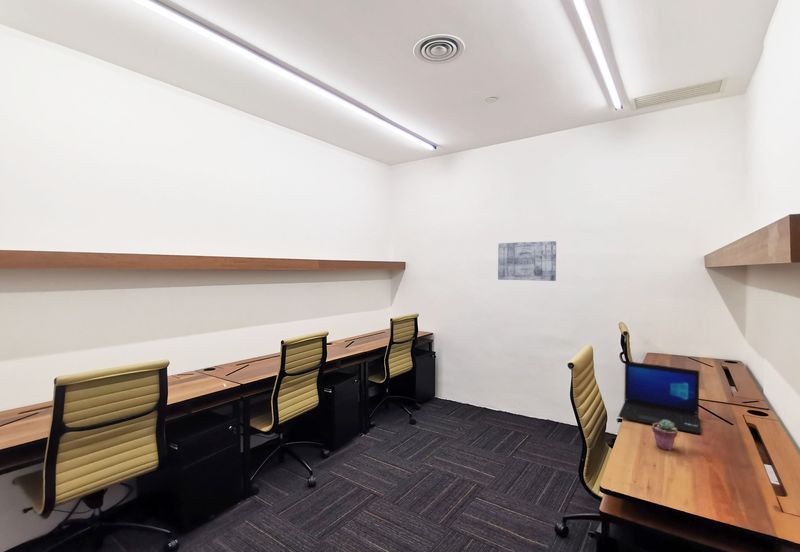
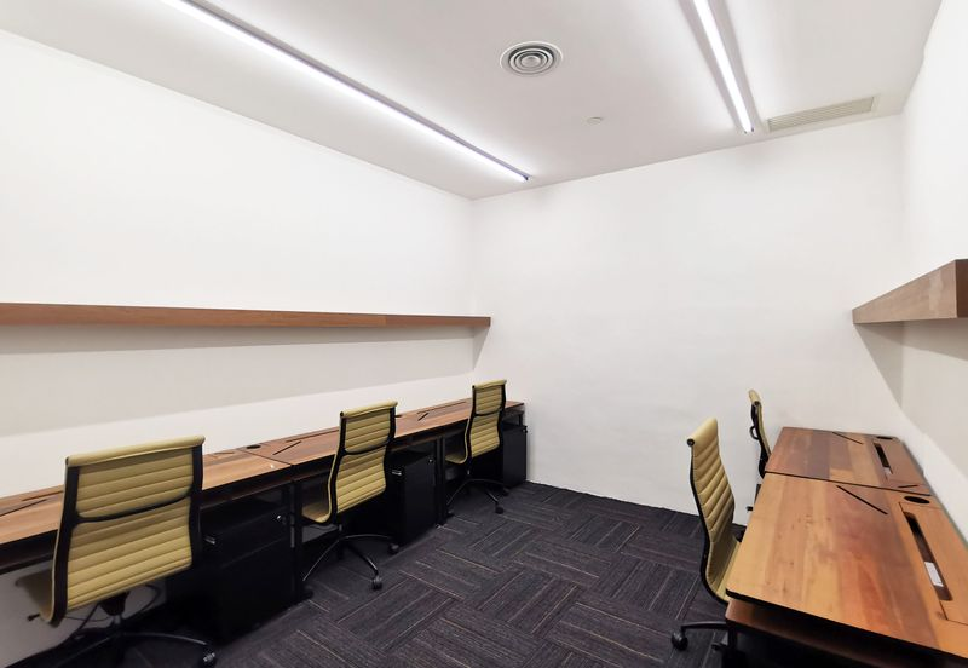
- potted succulent [651,420,679,451]
- laptop [618,360,701,435]
- wall art [497,240,557,282]
